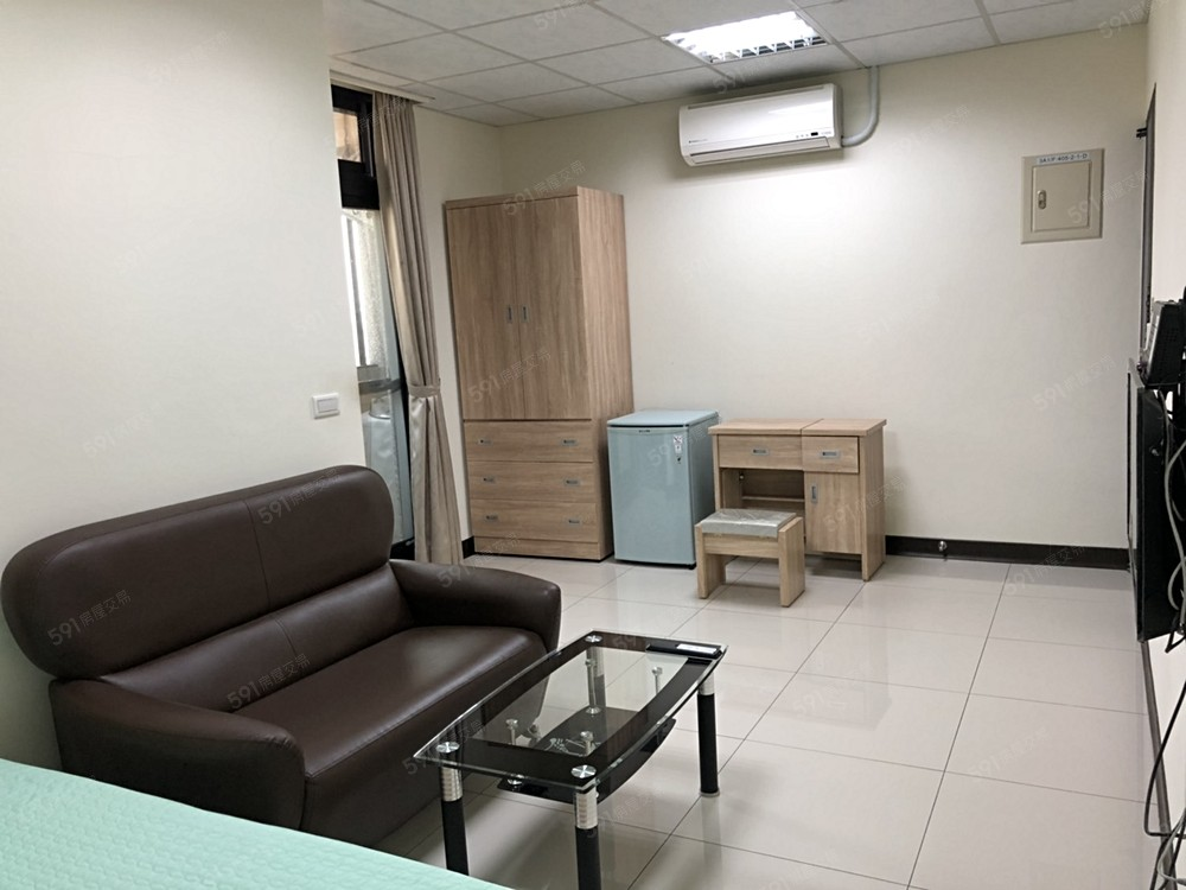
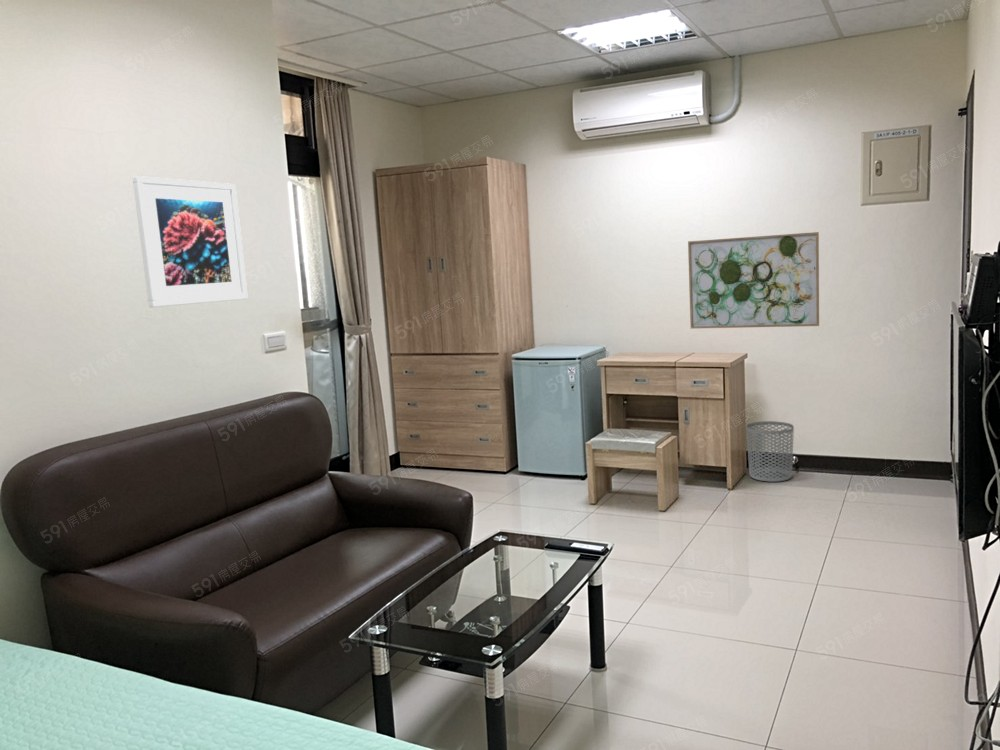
+ waste bin [745,420,795,483]
+ wall art [687,231,820,330]
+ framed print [131,175,249,308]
